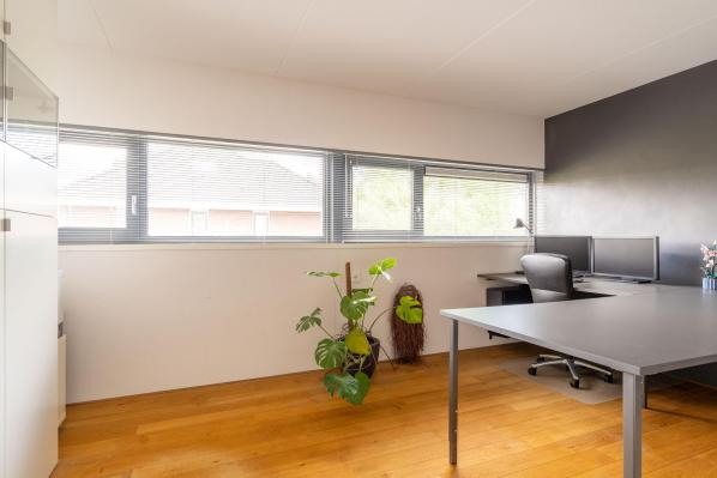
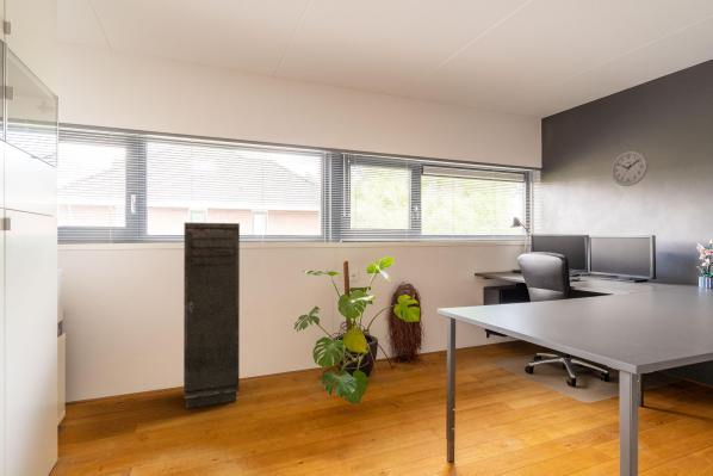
+ storage cabinet [182,222,241,410]
+ wall clock [610,149,649,187]
